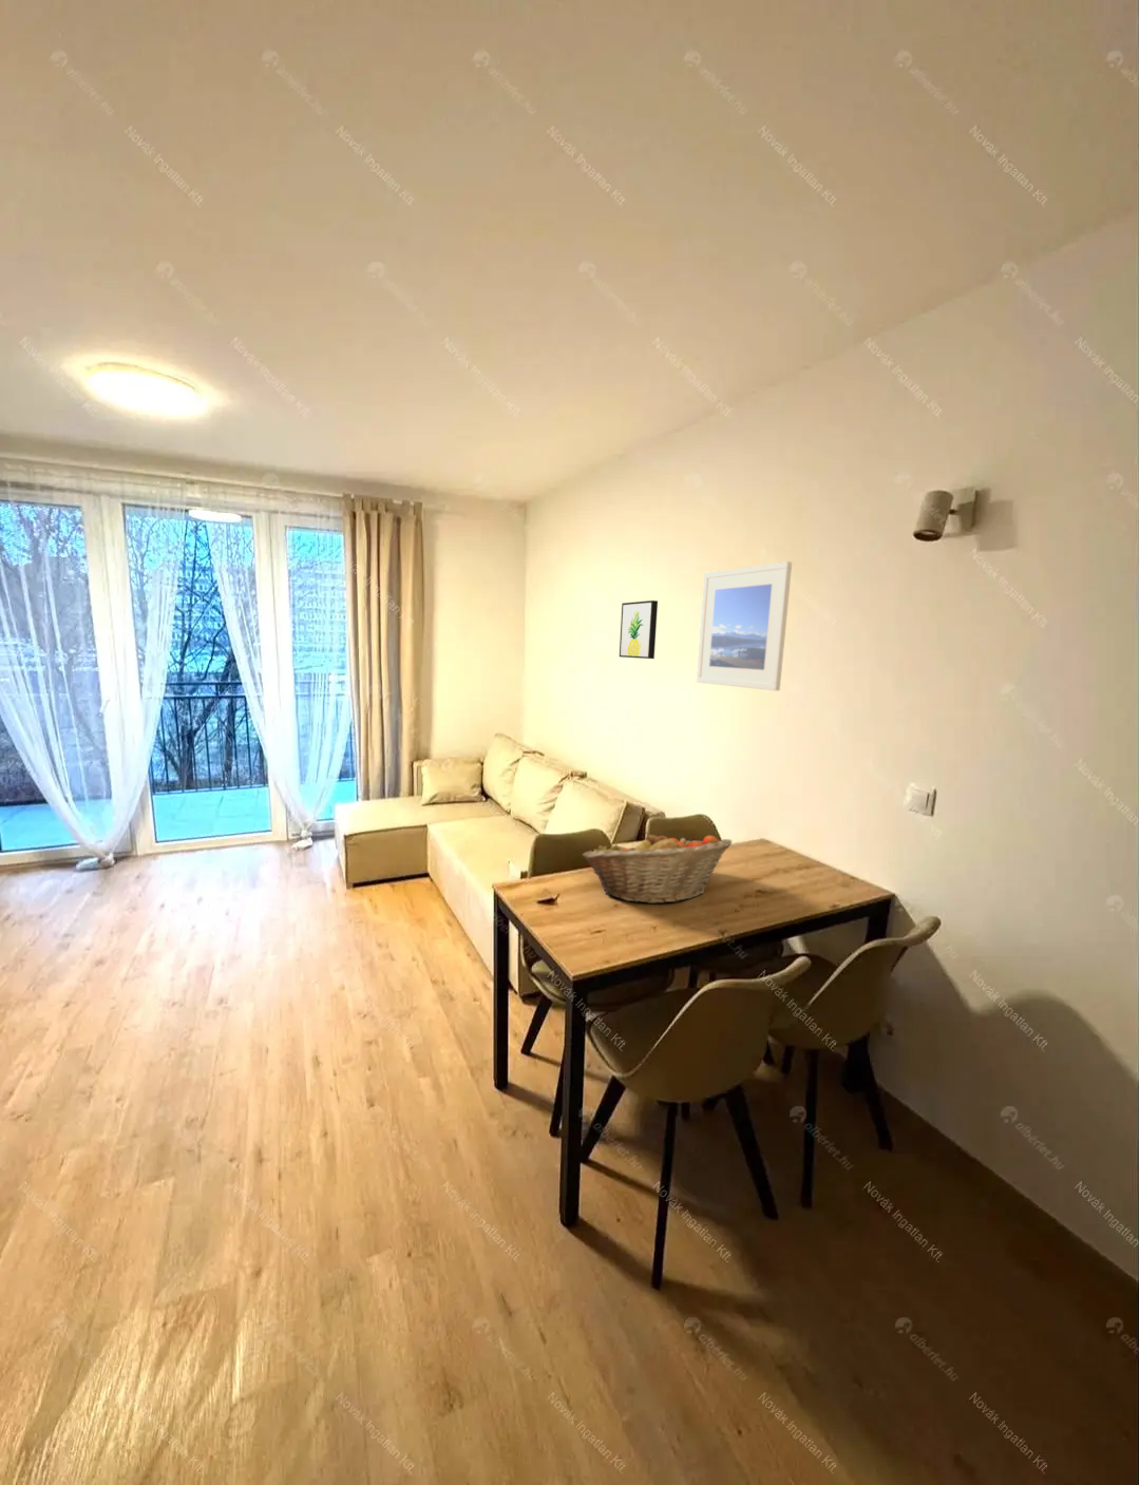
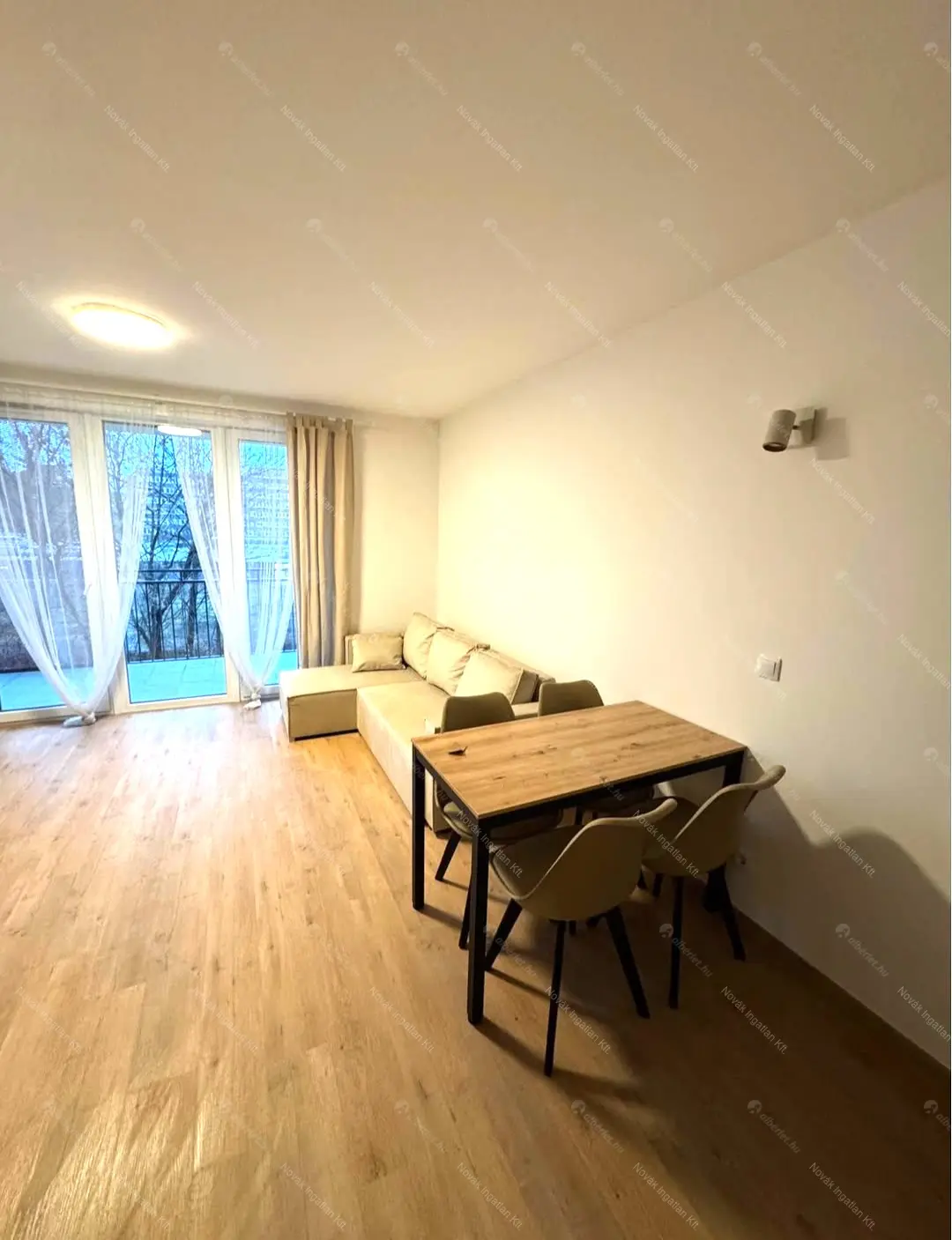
- wall art [619,600,659,660]
- fruit basket [582,831,734,904]
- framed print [696,560,793,691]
